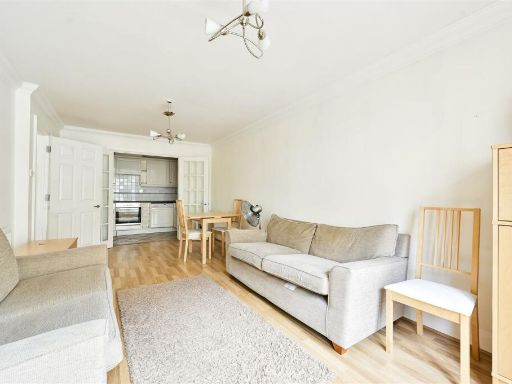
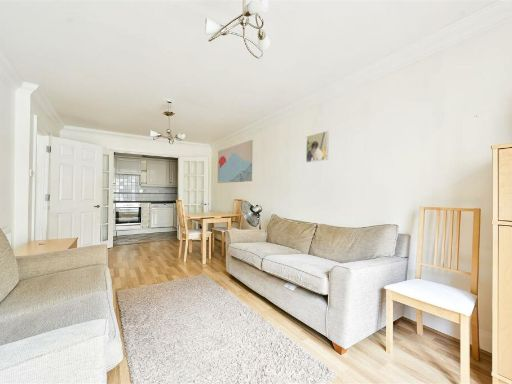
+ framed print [305,130,330,163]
+ wall art [217,139,254,184]
